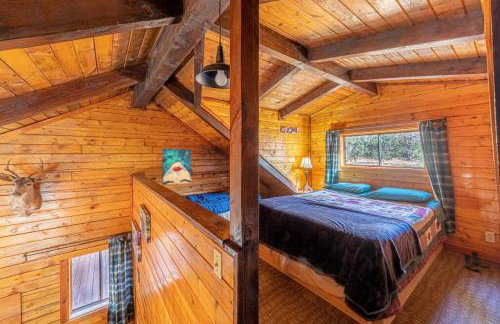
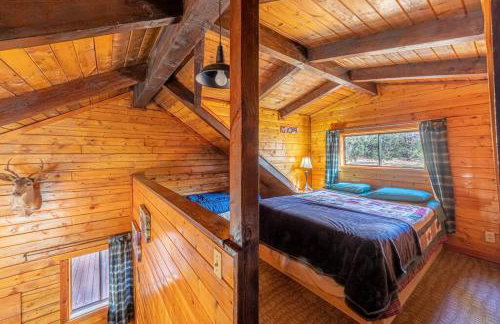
- boots [462,251,489,272]
- wall art [161,148,192,186]
